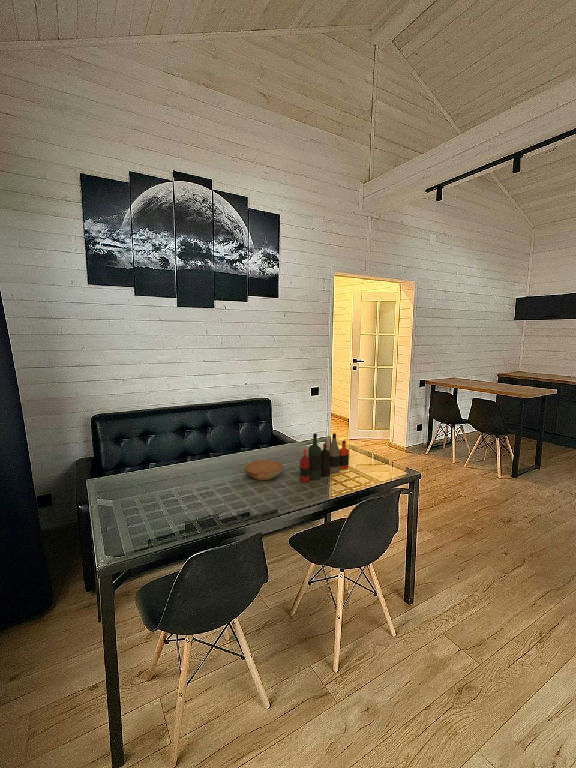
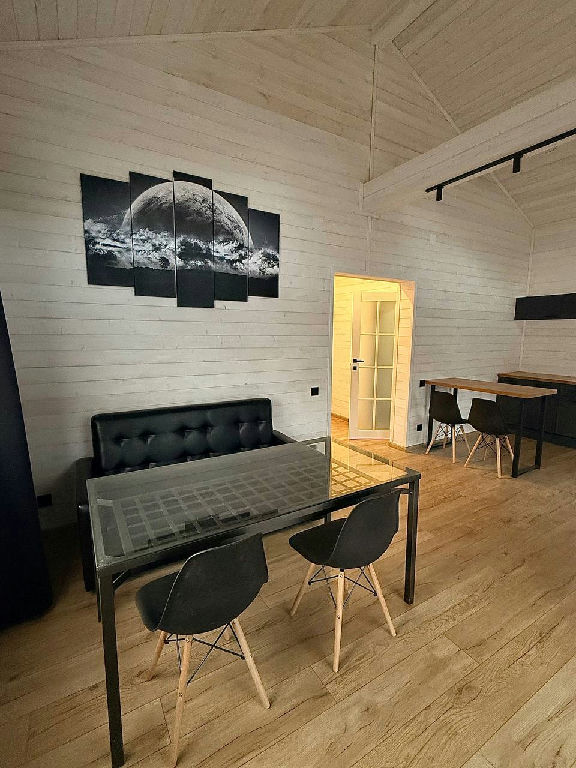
- bowl [244,459,285,481]
- bottle collection [299,432,350,484]
